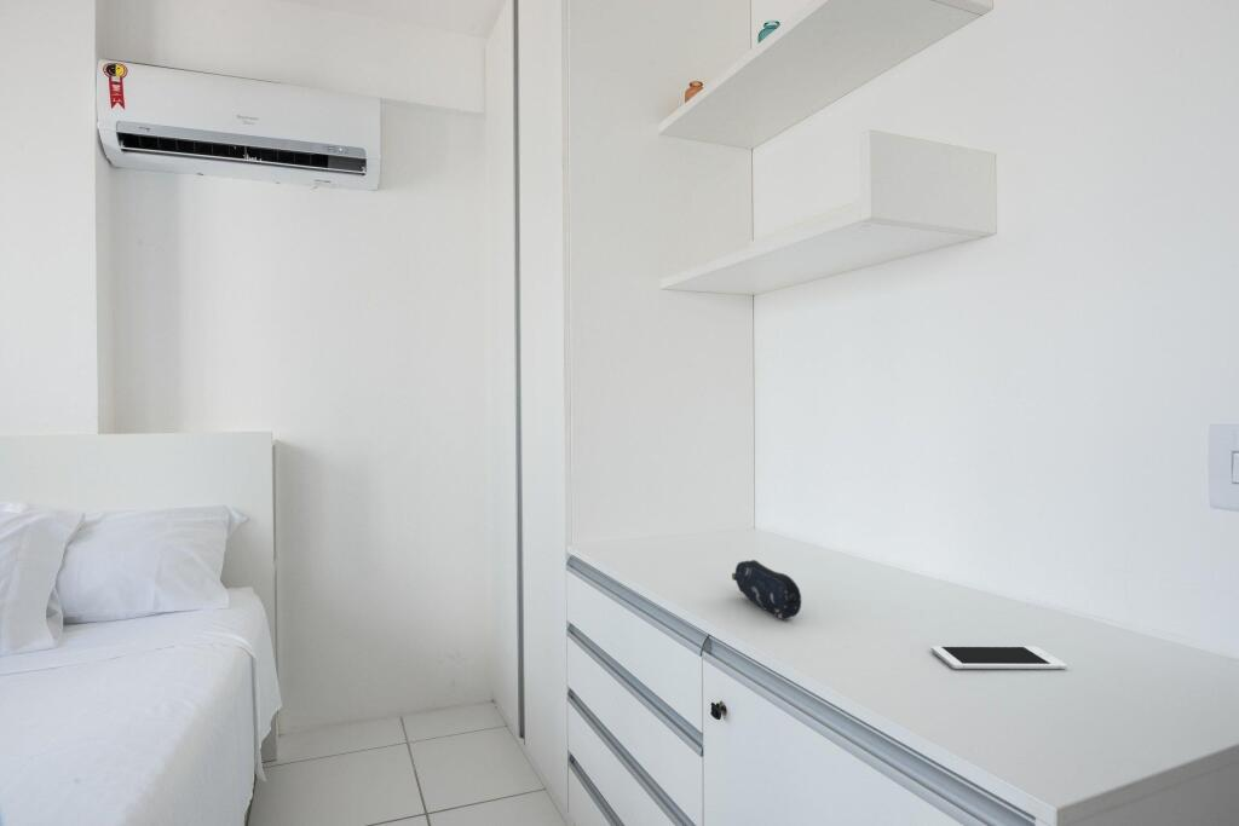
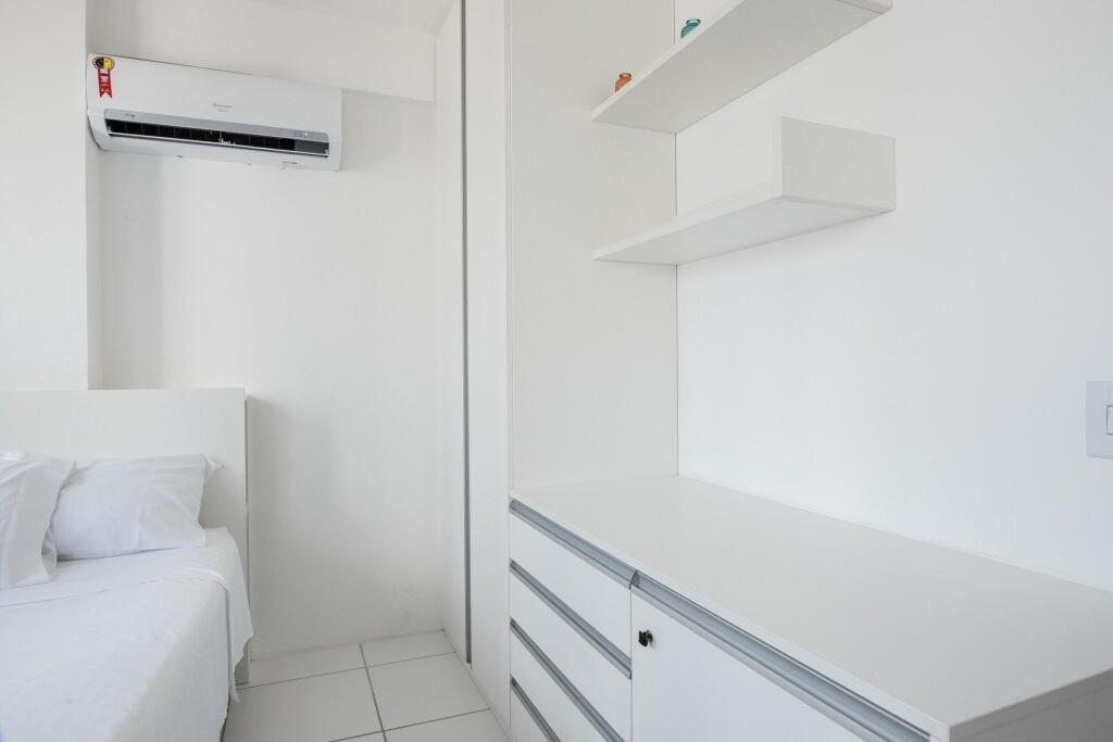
- pencil case [731,559,802,622]
- cell phone [930,645,1067,670]
